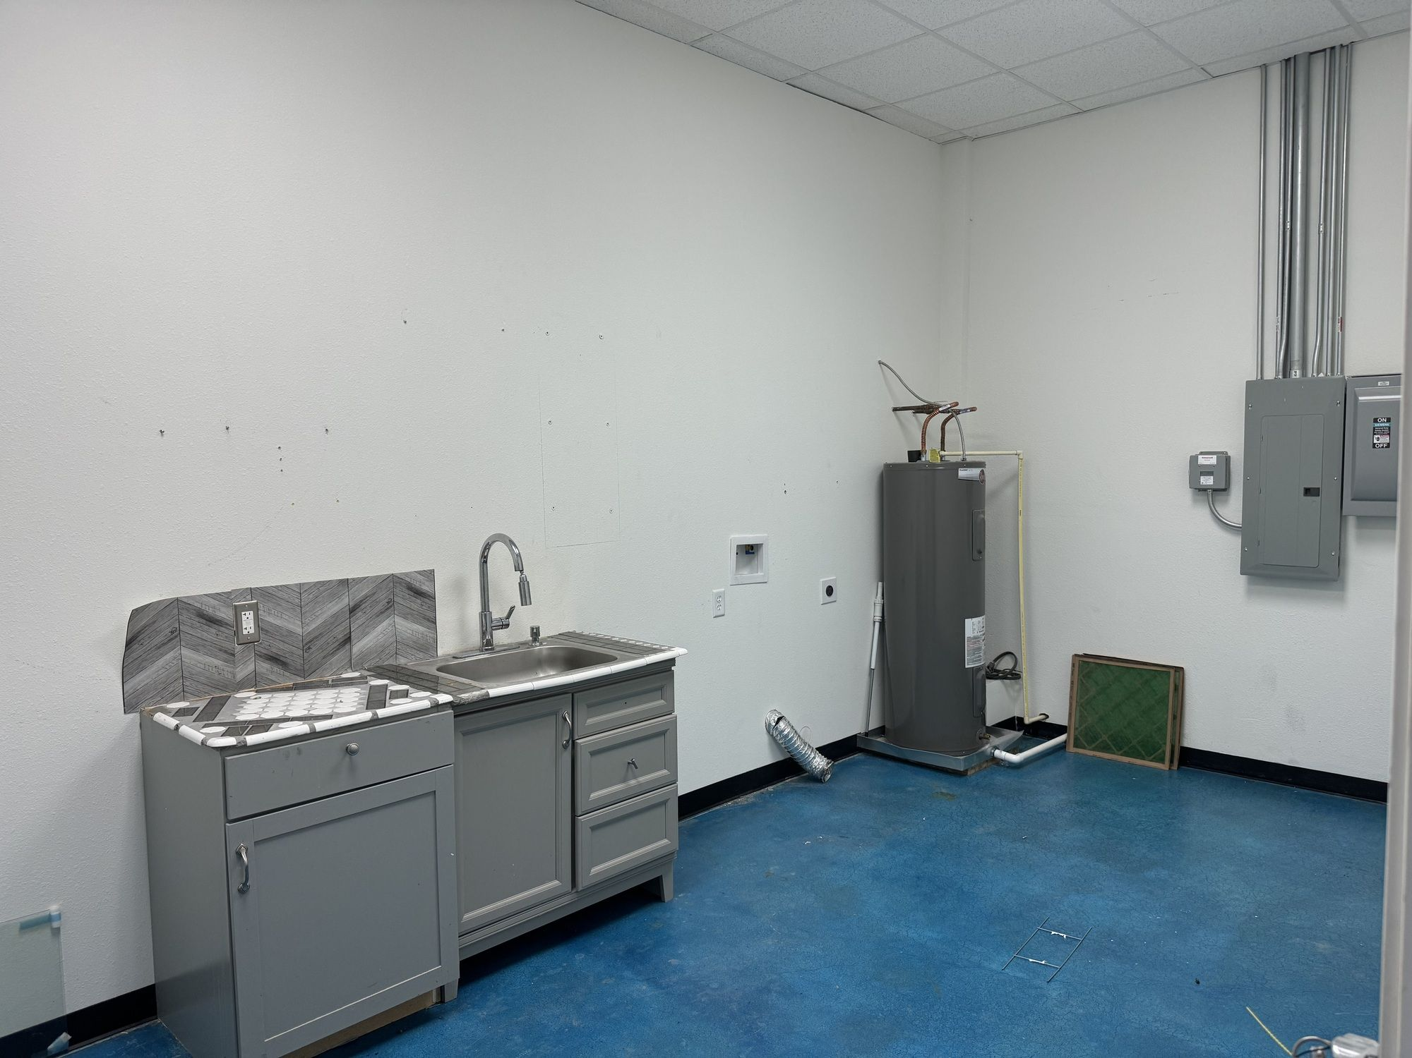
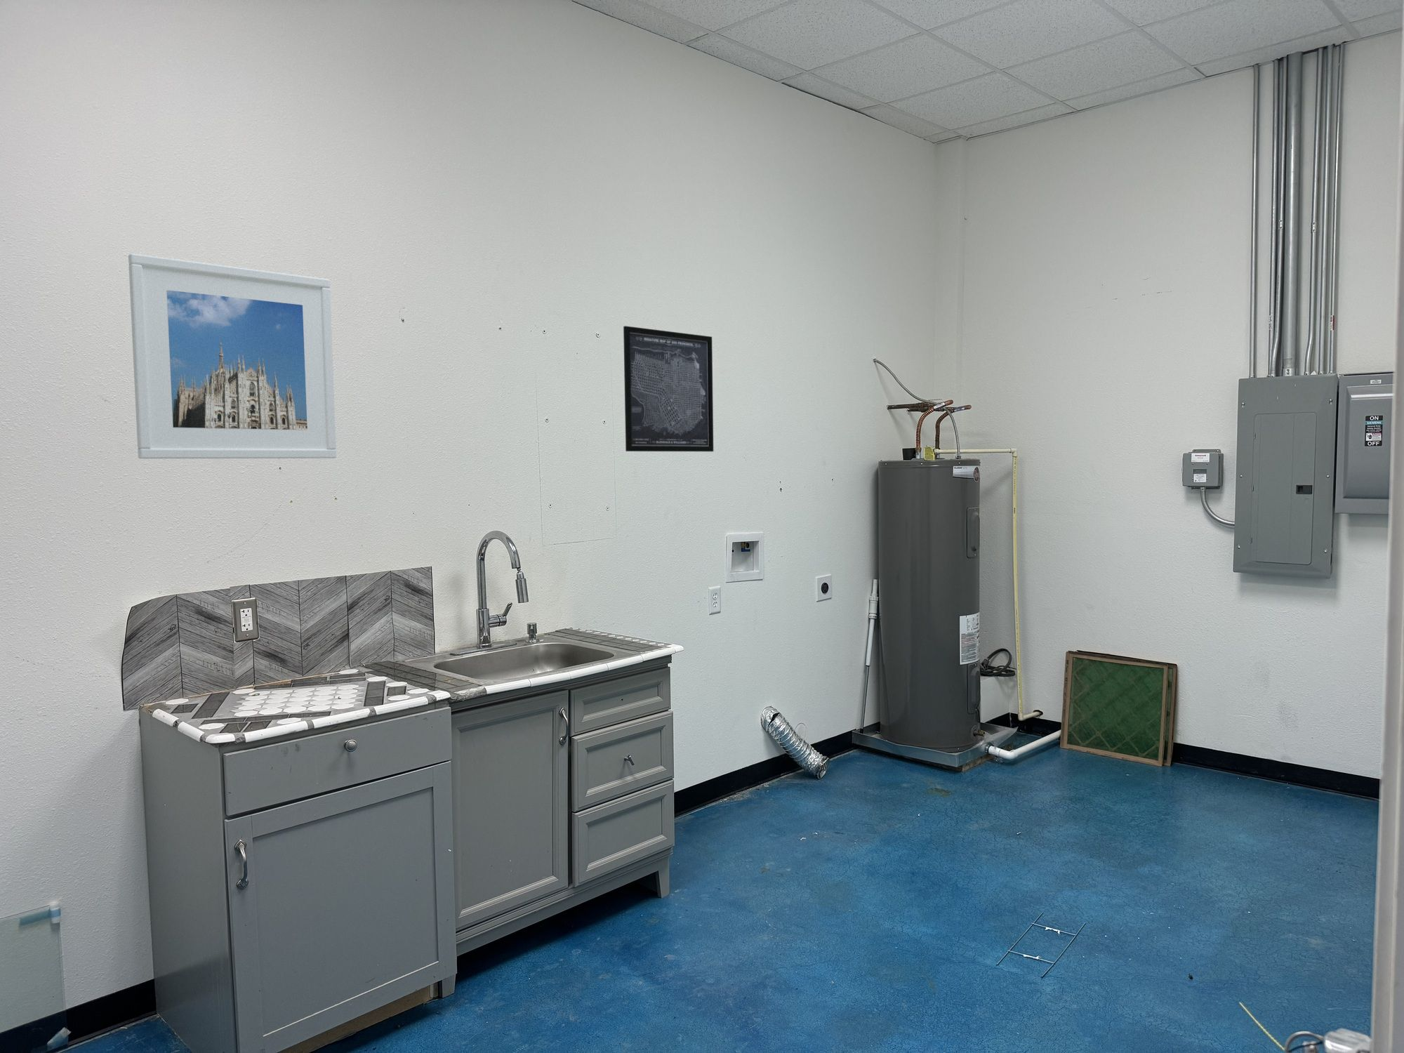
+ wall art [622,325,714,452]
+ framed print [128,252,337,460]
